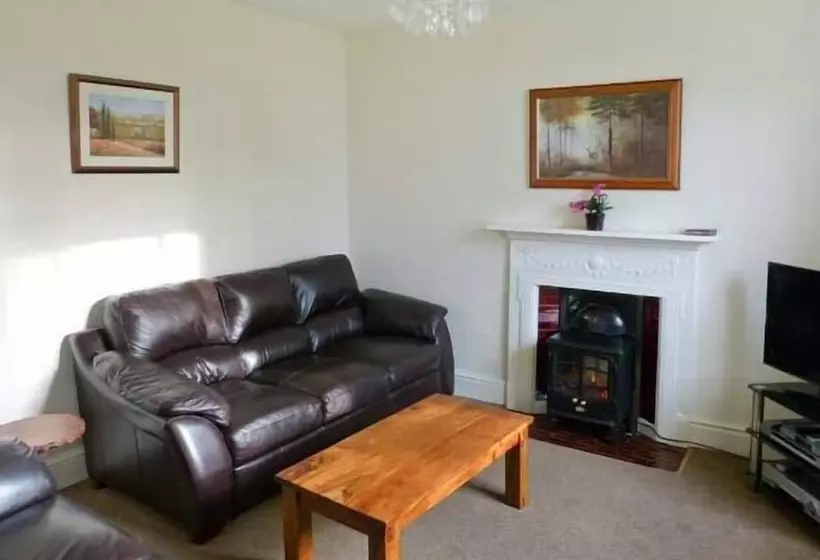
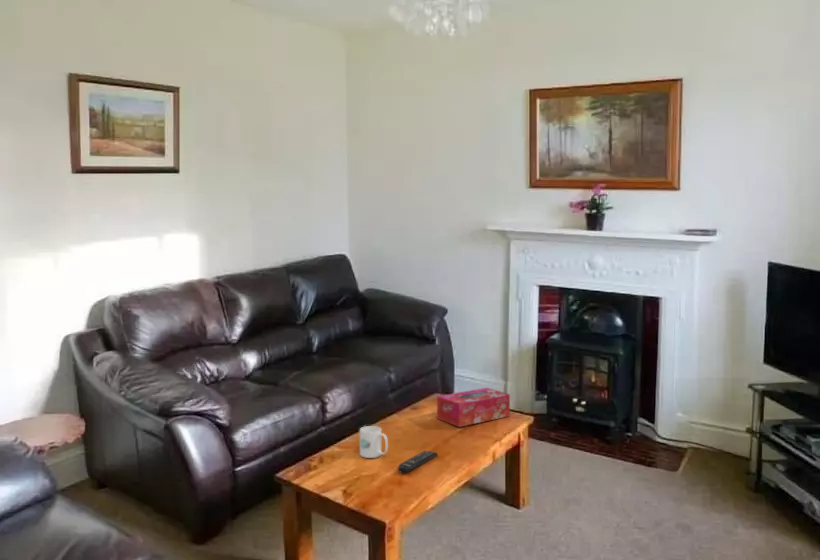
+ tissue box [436,387,511,428]
+ remote control [397,449,439,474]
+ mug [359,425,389,459]
